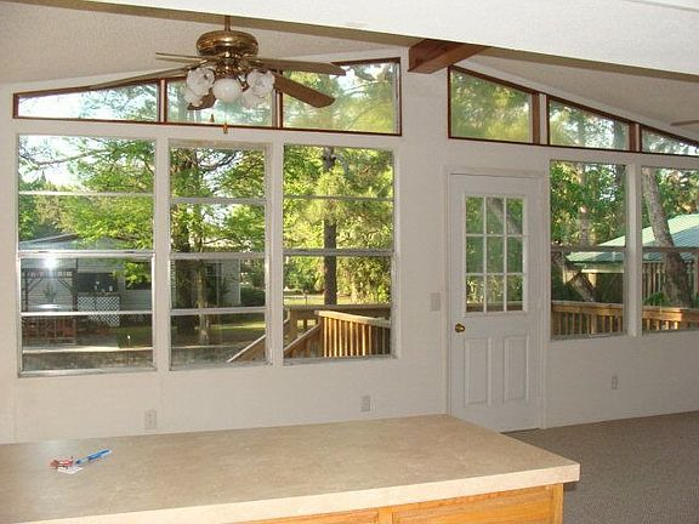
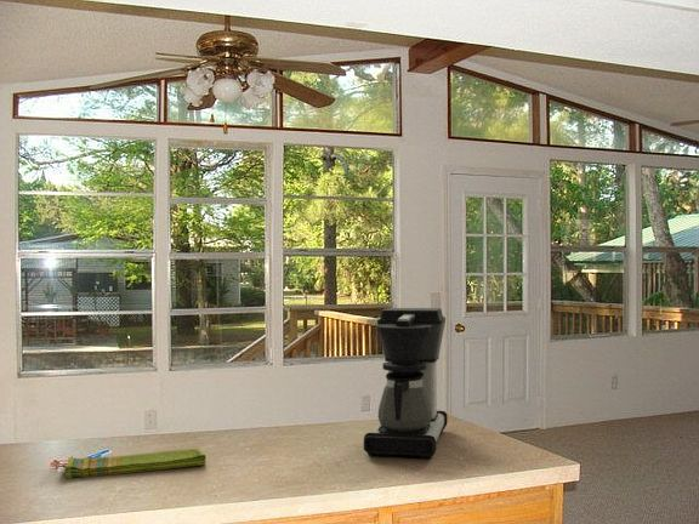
+ coffee maker [363,307,449,460]
+ dish towel [64,448,208,479]
